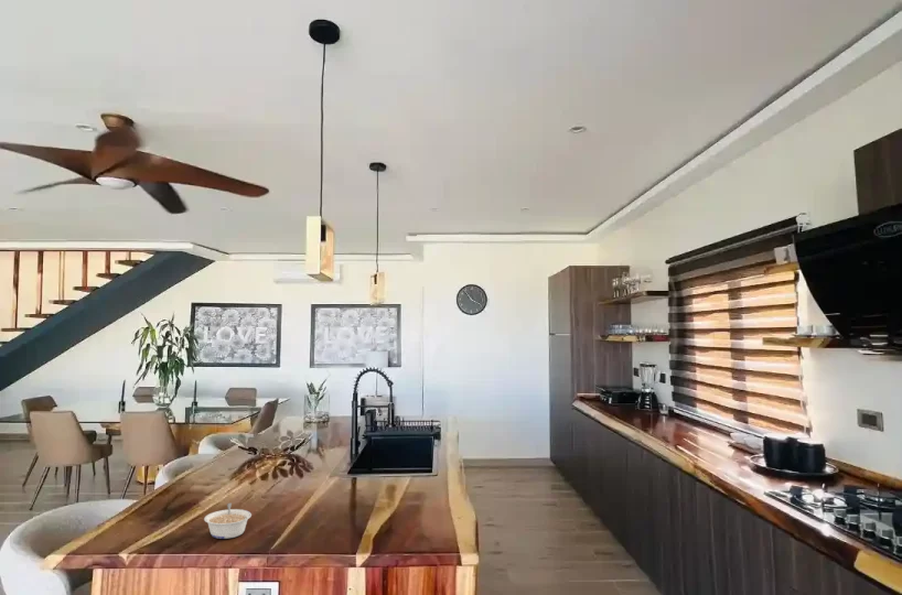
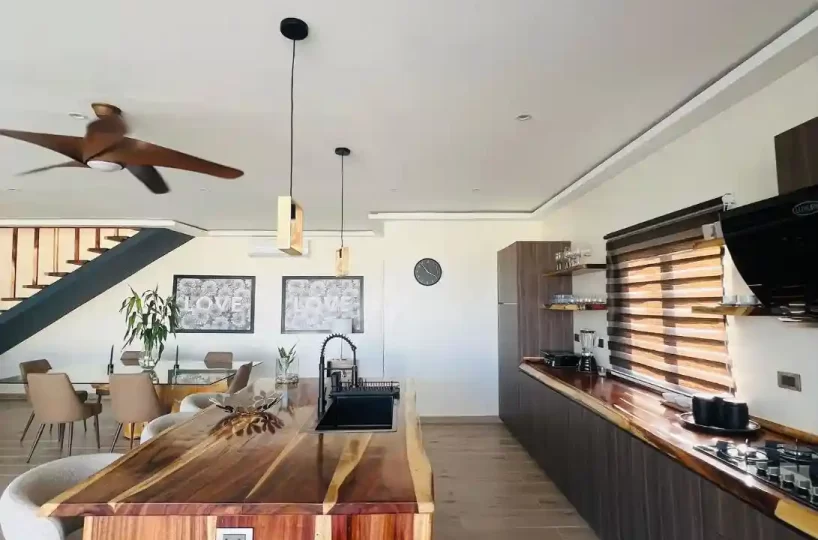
- legume [203,502,253,540]
